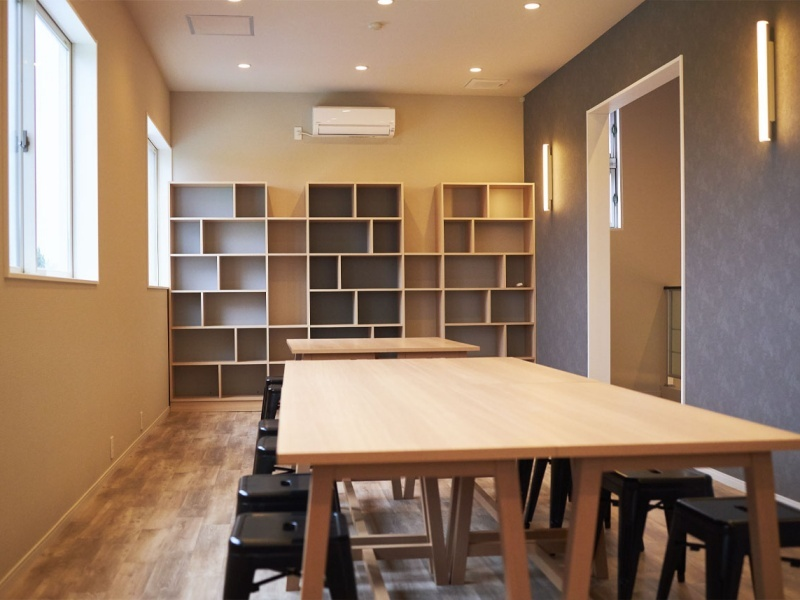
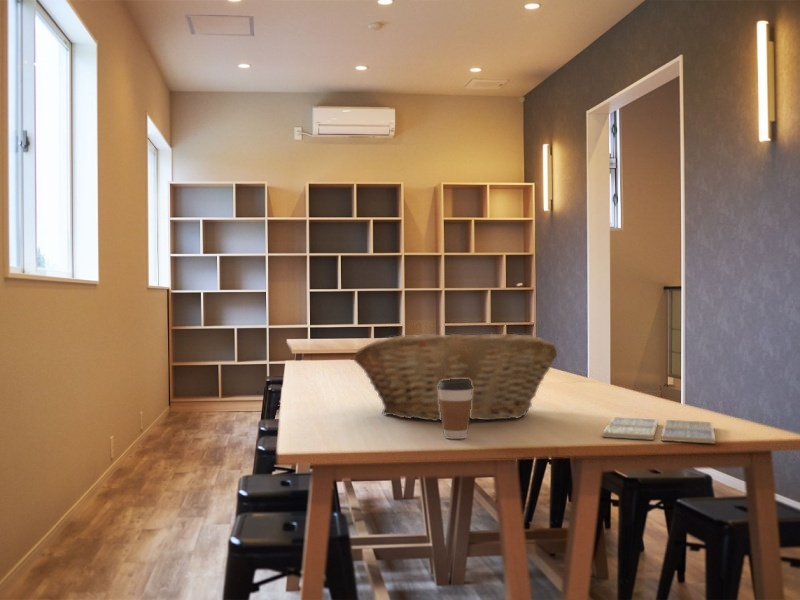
+ fruit basket [353,333,558,422]
+ drink coaster [601,416,716,445]
+ coffee cup [438,379,473,440]
